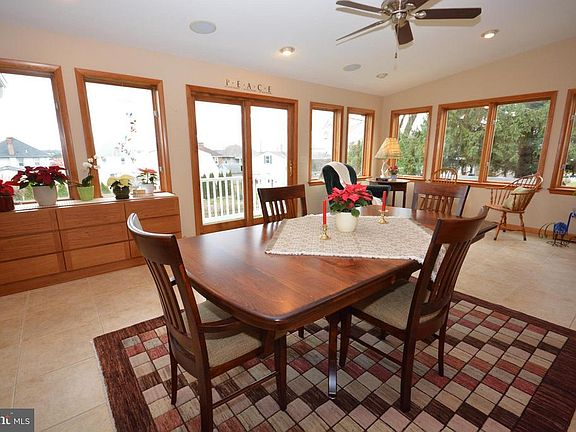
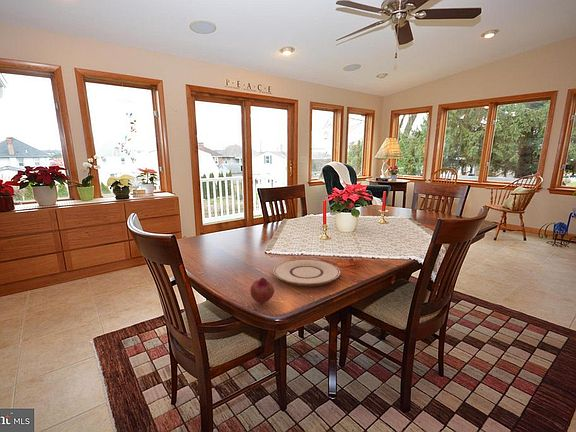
+ fruit [249,277,275,304]
+ plate [273,258,341,287]
